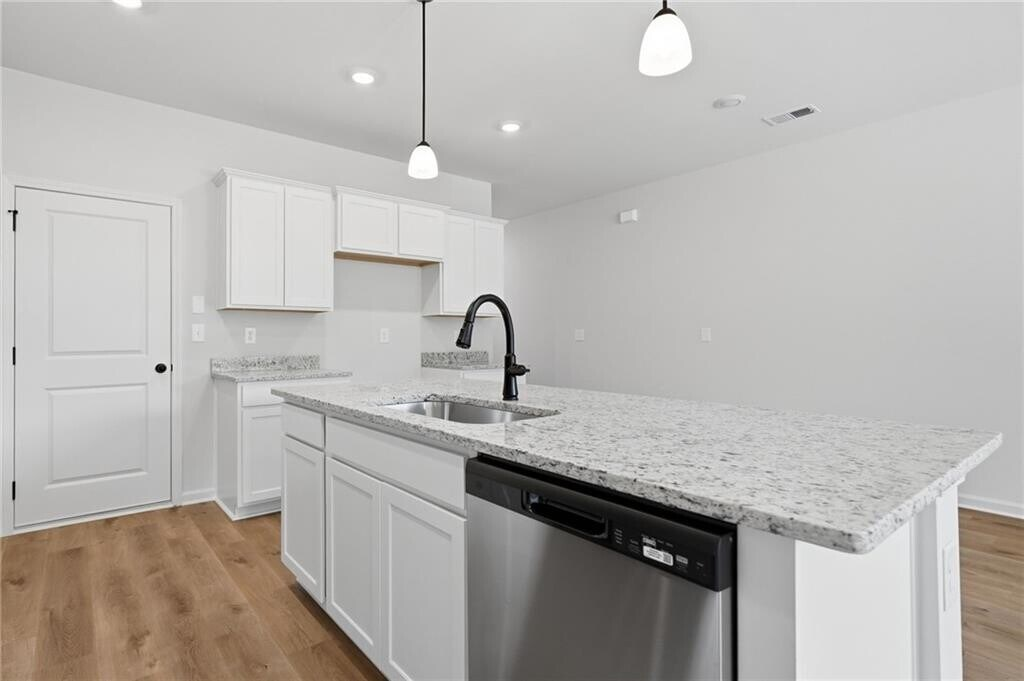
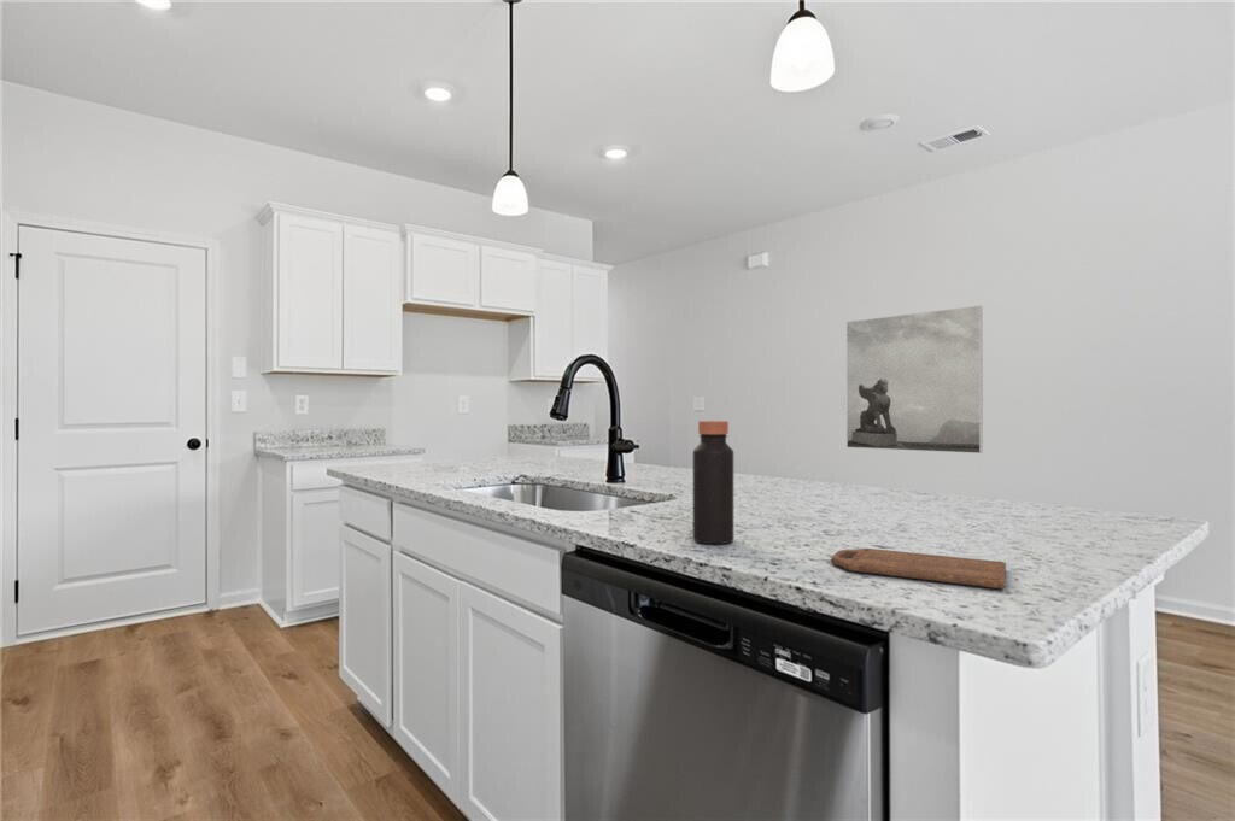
+ cutting board [830,547,1007,590]
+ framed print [845,305,984,455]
+ bottle [692,420,734,545]
